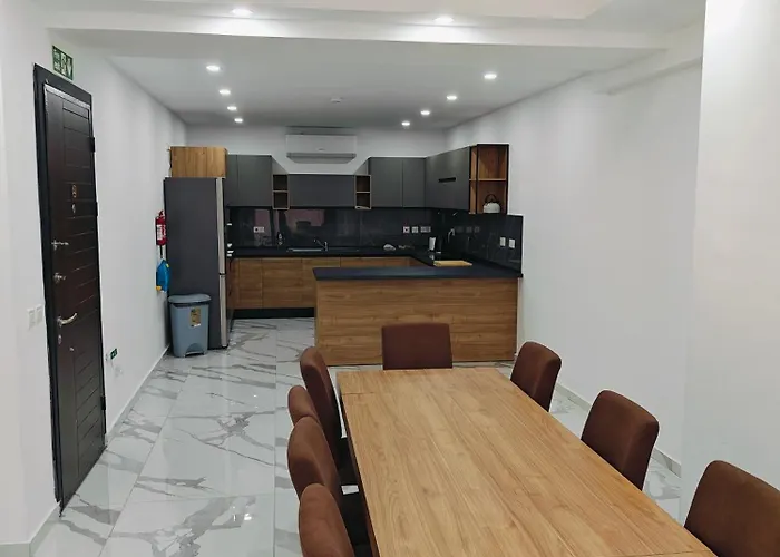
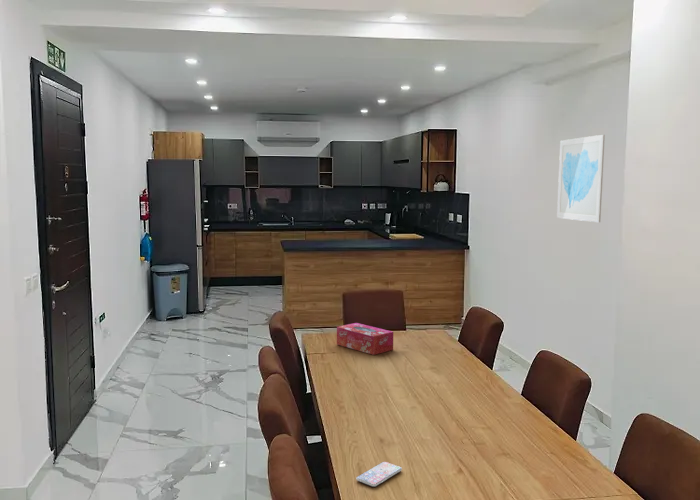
+ tissue box [336,322,394,356]
+ smartphone [355,461,403,488]
+ wall art [556,134,606,223]
